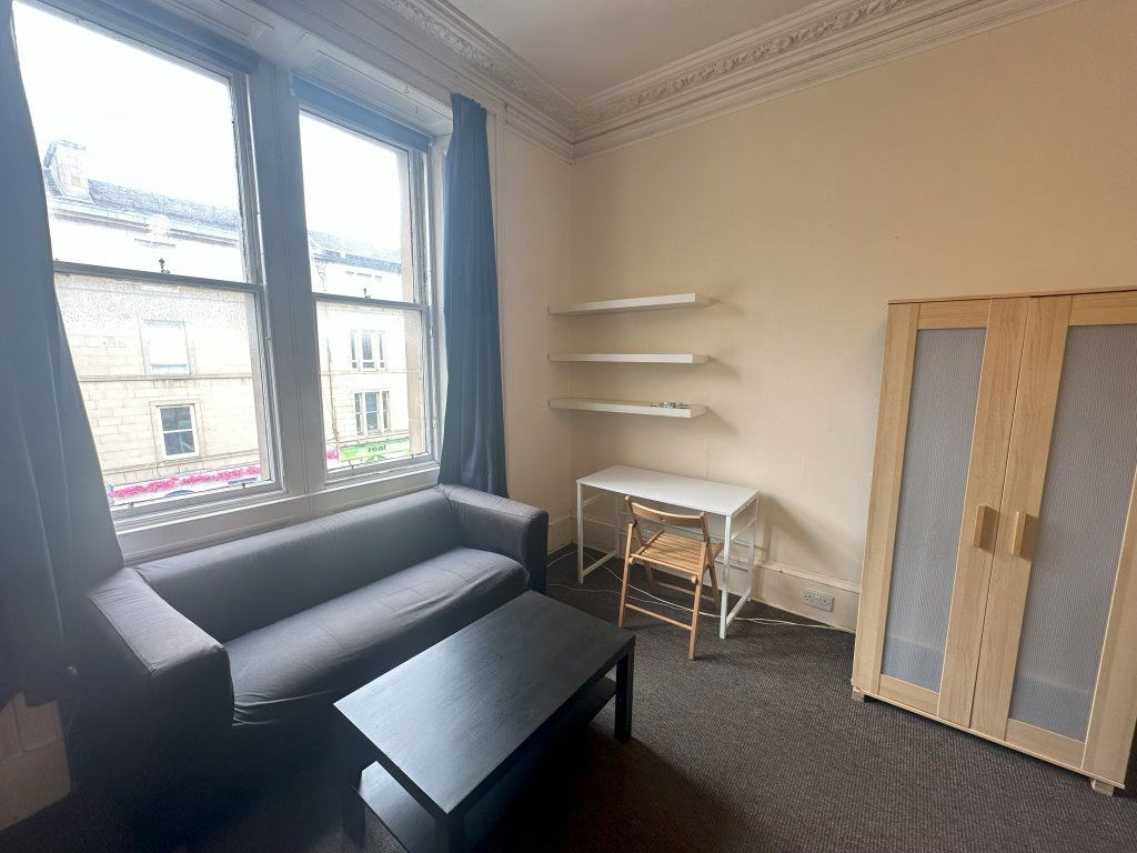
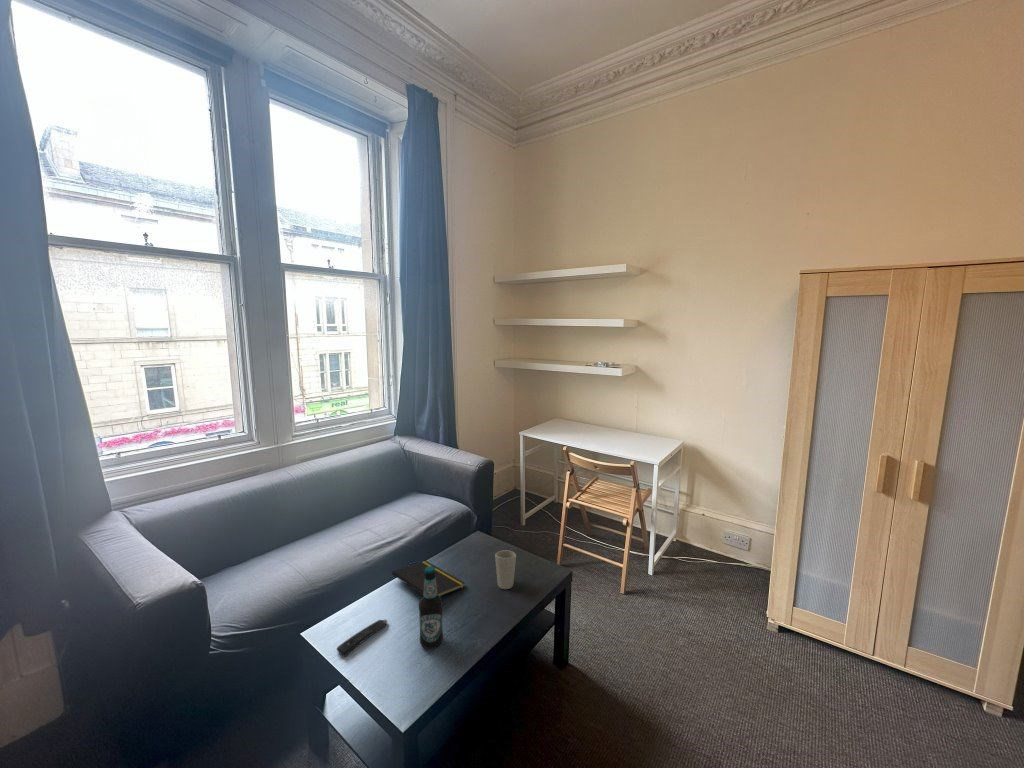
+ cup [494,549,517,590]
+ bottle [418,566,444,650]
+ notepad [391,560,466,597]
+ remote control [336,619,388,658]
